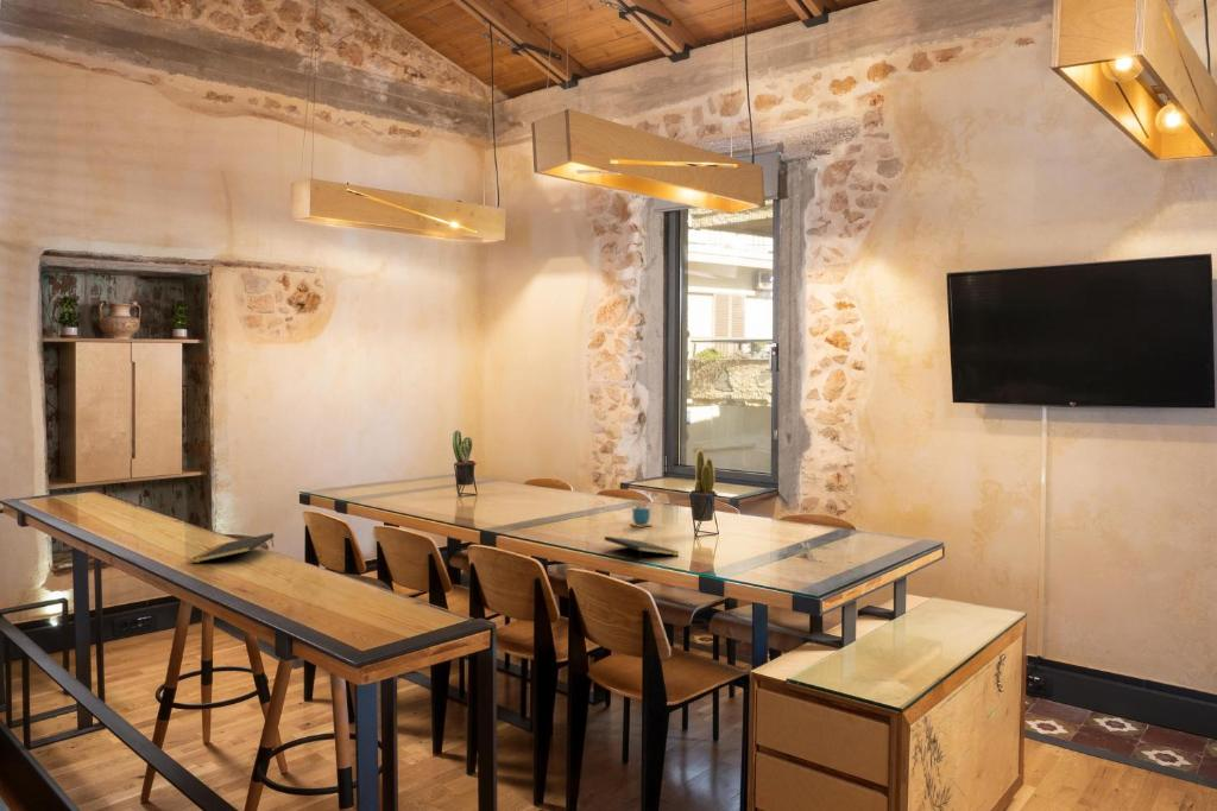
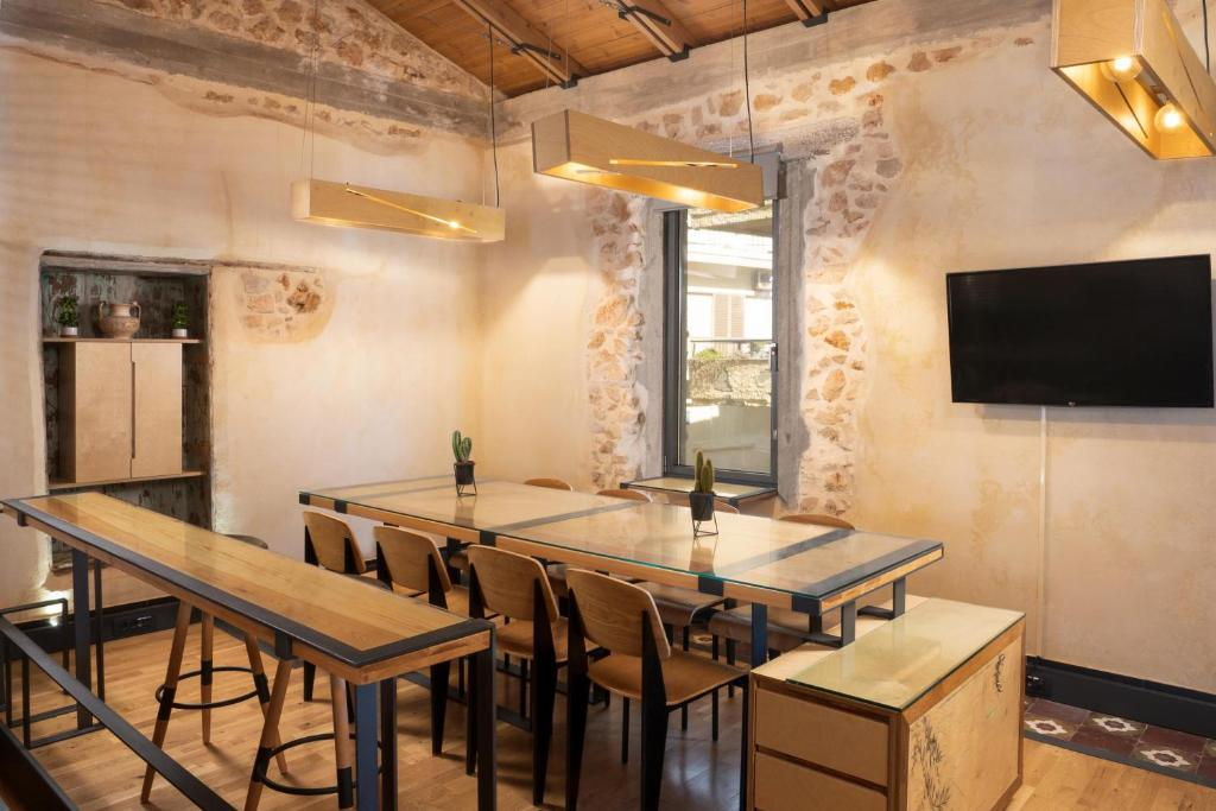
- notepad [604,536,680,562]
- notepad [190,532,275,564]
- cup [629,495,654,528]
- cup [796,541,826,563]
